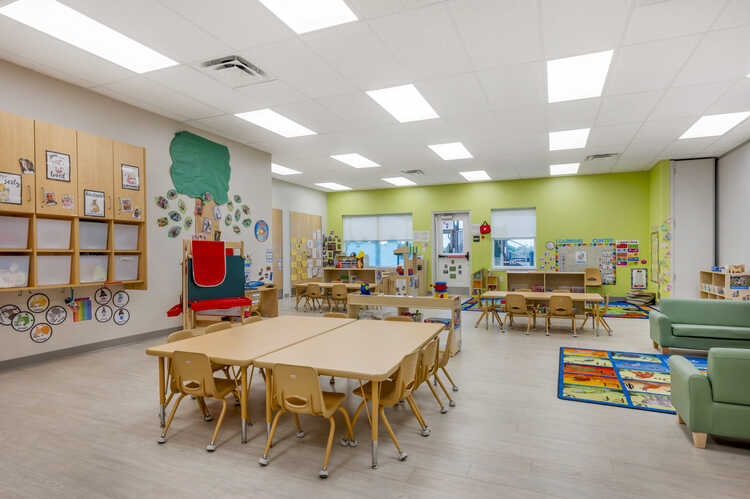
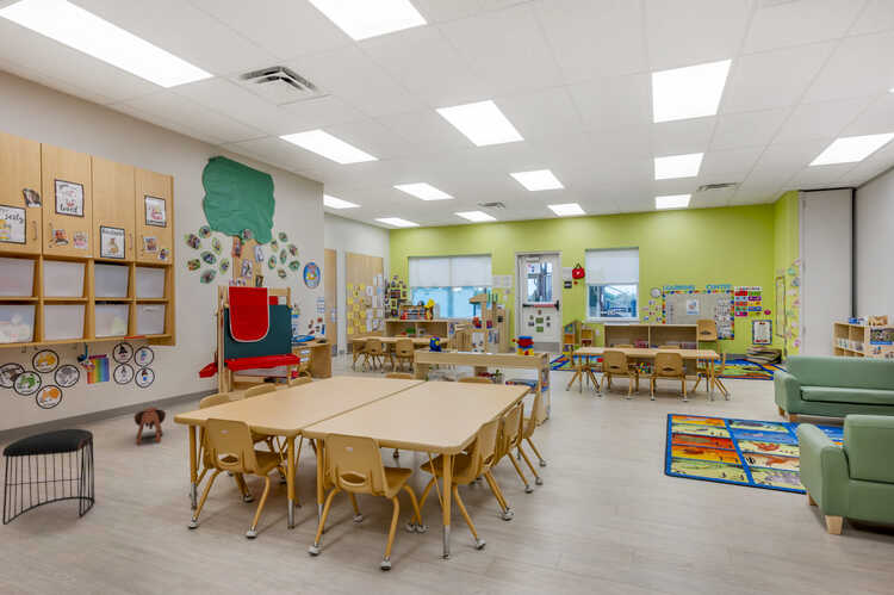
+ stool [1,428,95,526]
+ toy elephant [134,407,167,446]
